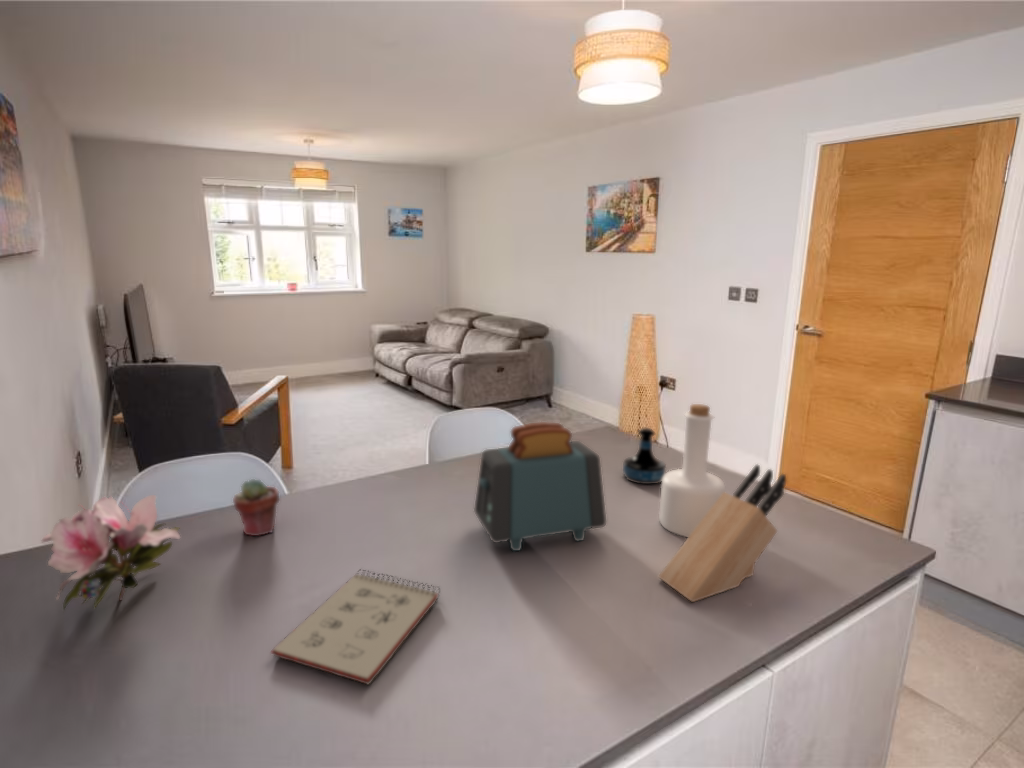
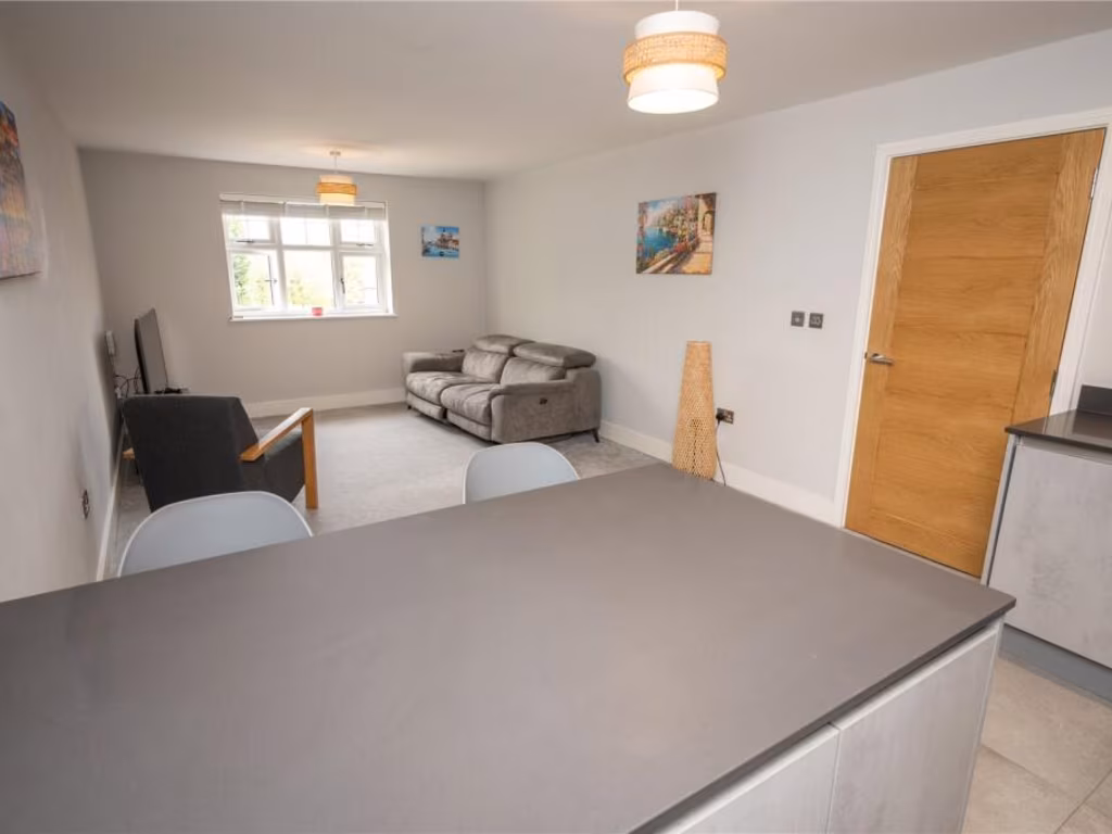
- bottle [658,403,726,538]
- toaster [473,421,607,552]
- potted succulent [232,478,281,537]
- tequila bottle [622,426,667,485]
- notepad [270,568,441,686]
- flower [40,494,182,614]
- knife block [657,463,787,603]
